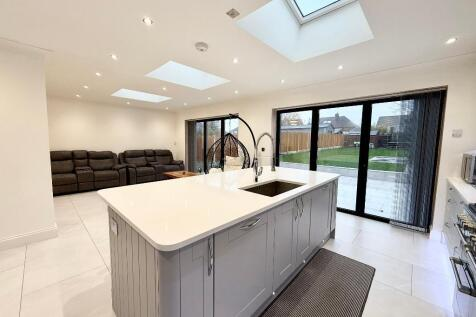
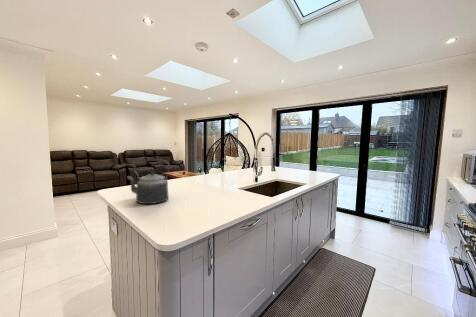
+ kettle [126,158,171,205]
